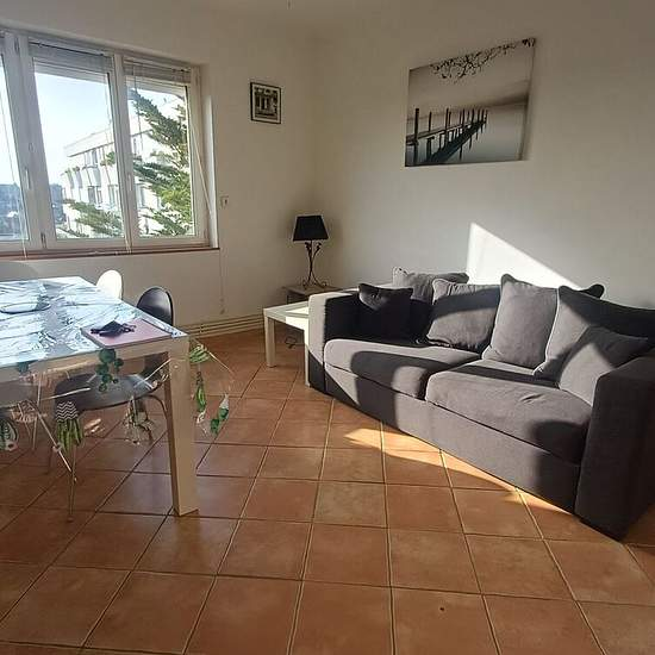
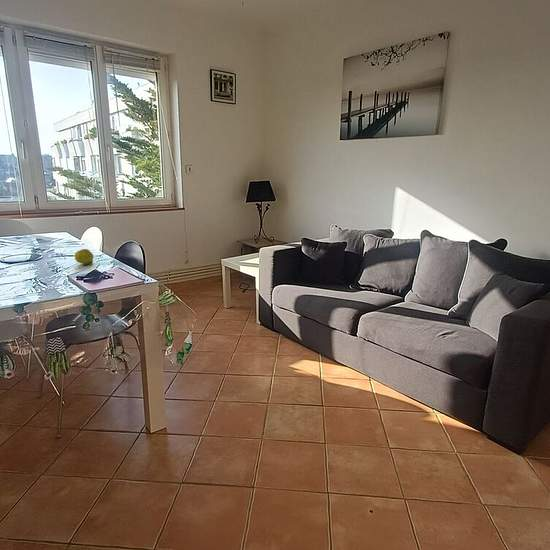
+ fruit [74,248,94,267]
